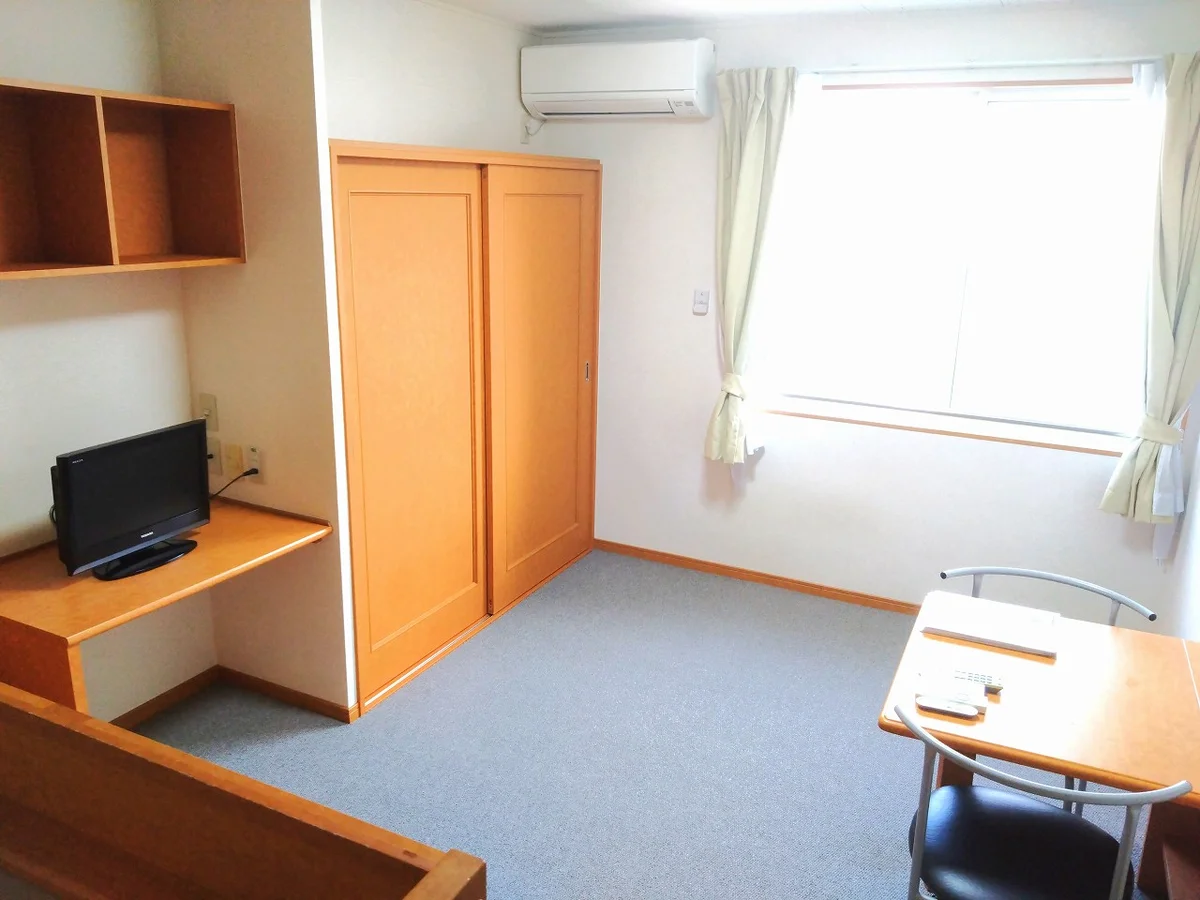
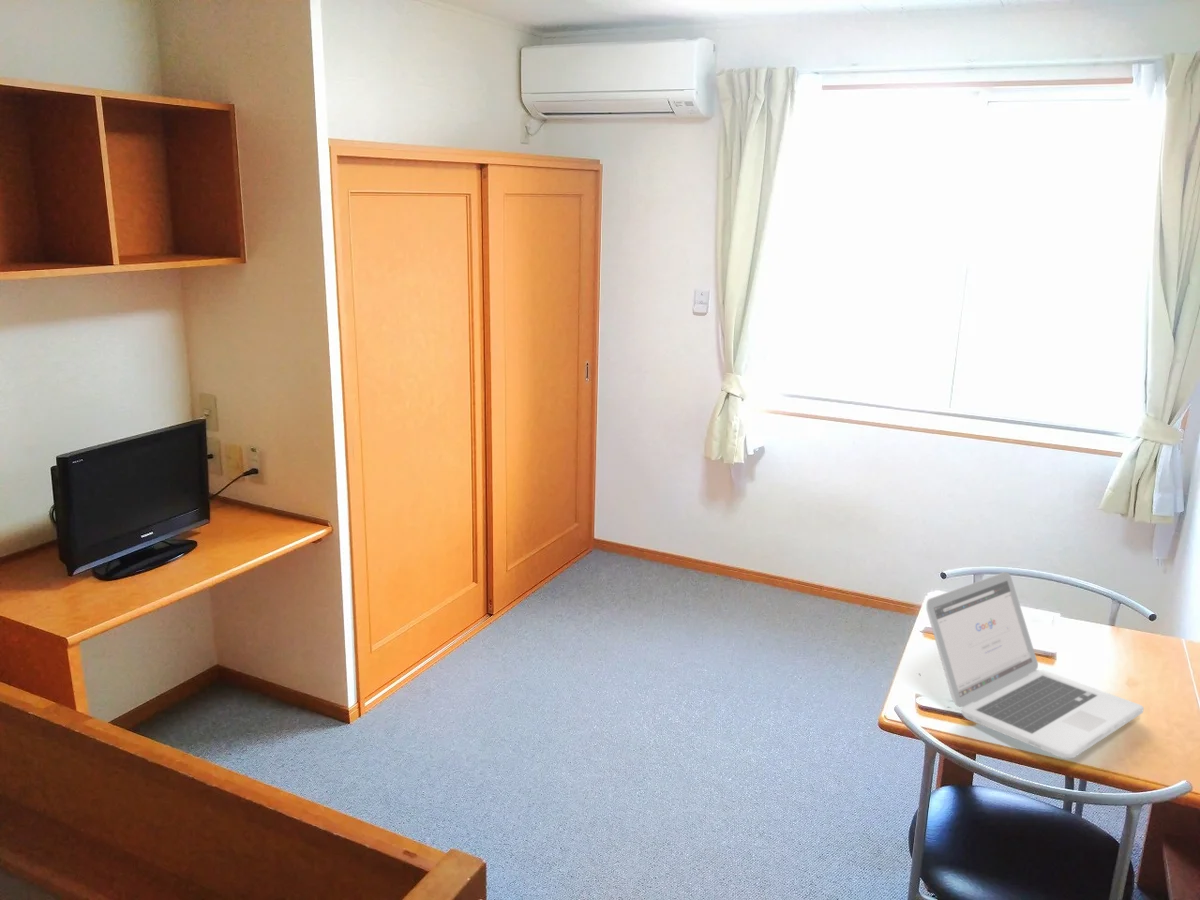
+ laptop [926,571,1145,759]
